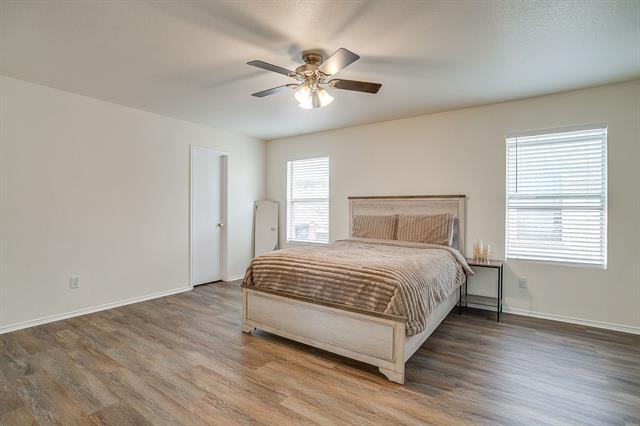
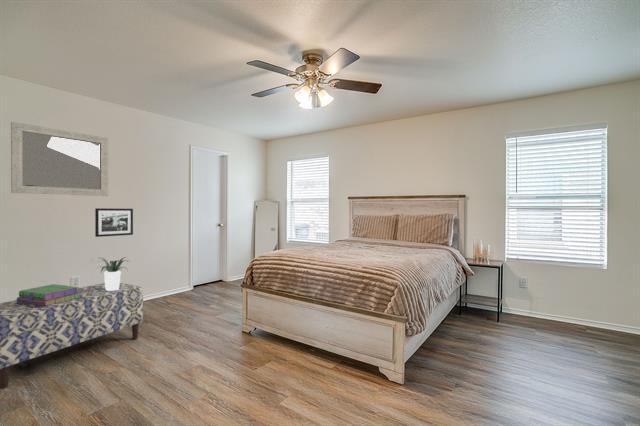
+ bench [0,282,144,390]
+ home mirror [10,121,109,197]
+ stack of books [16,283,80,306]
+ potted plant [90,256,129,291]
+ picture frame [94,207,134,238]
